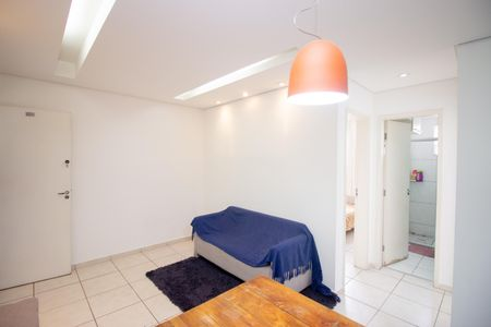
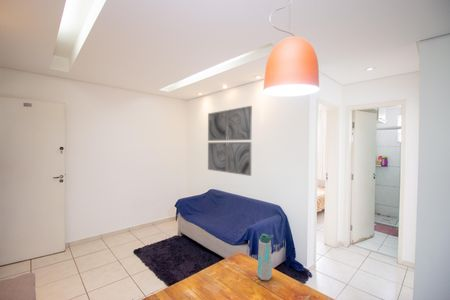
+ water bottle [256,233,275,281]
+ wall art [207,105,253,177]
